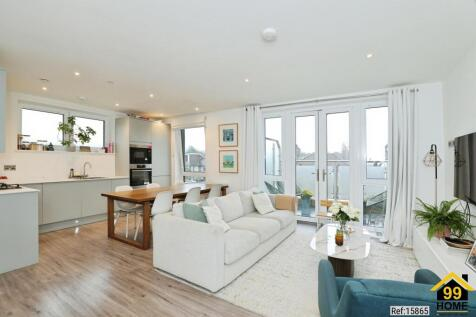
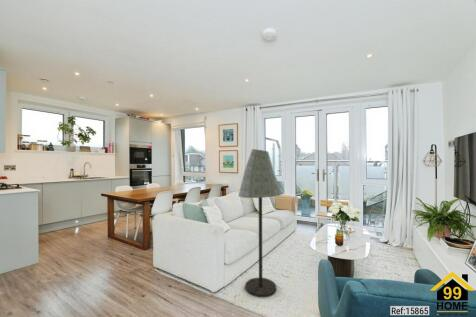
+ floor lamp [238,148,284,298]
